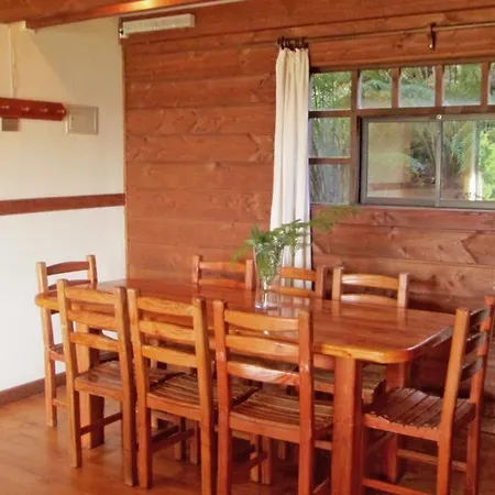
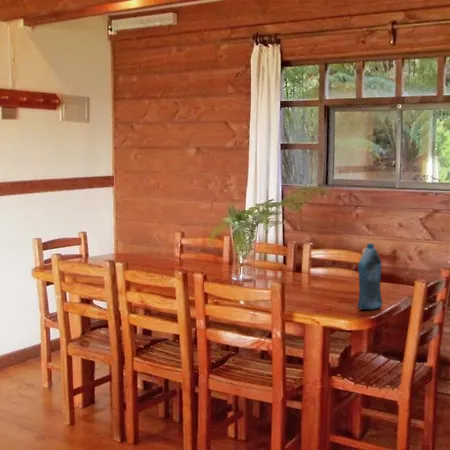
+ bottle [357,243,384,311]
